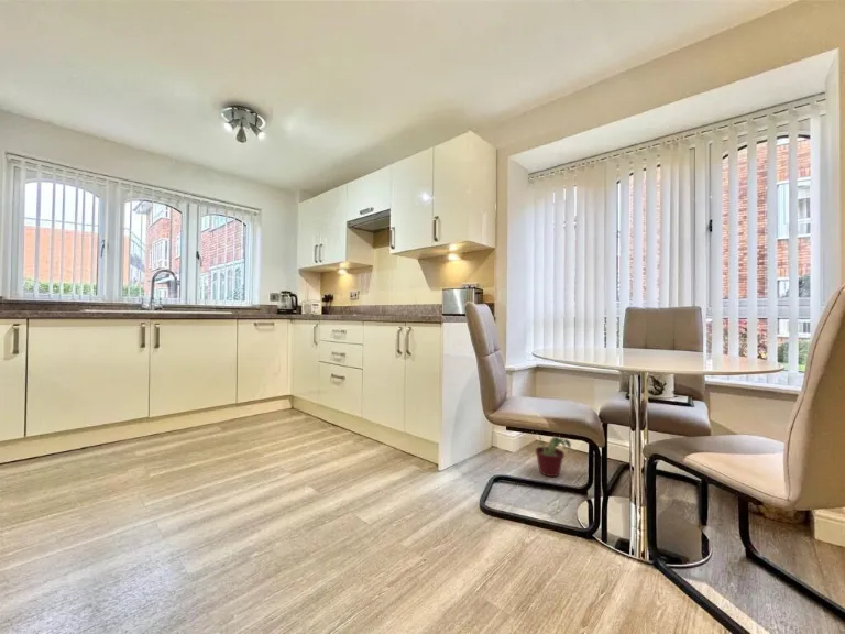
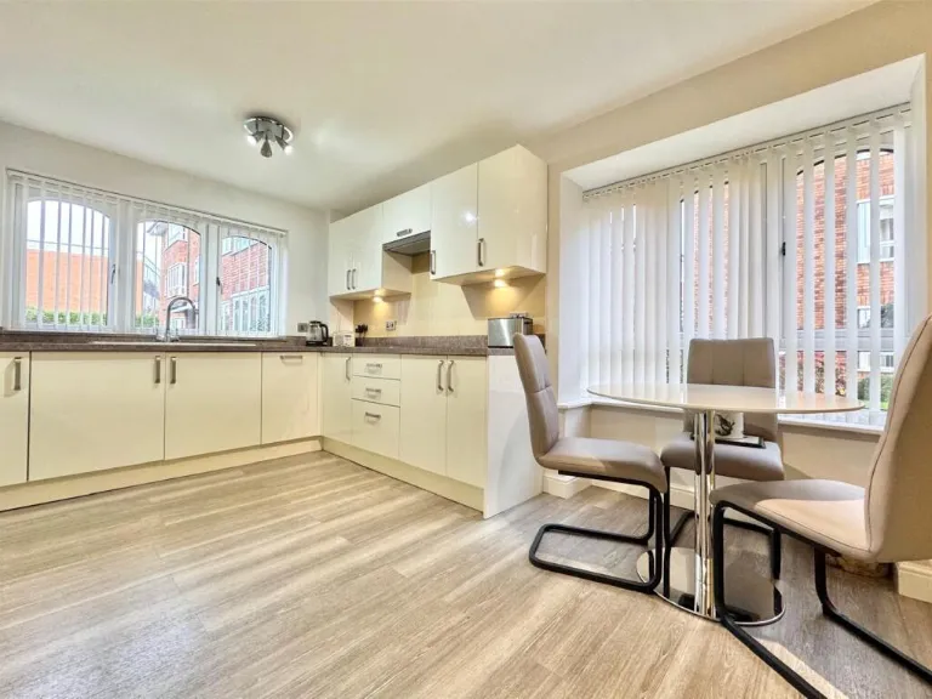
- potted plant [529,433,572,478]
